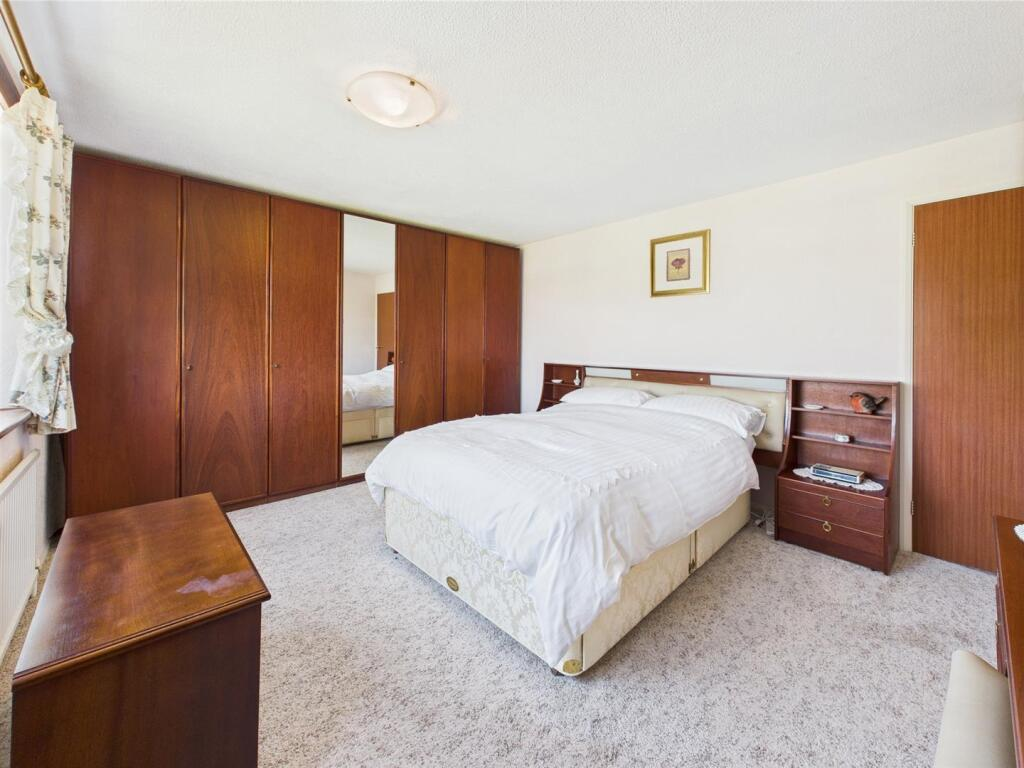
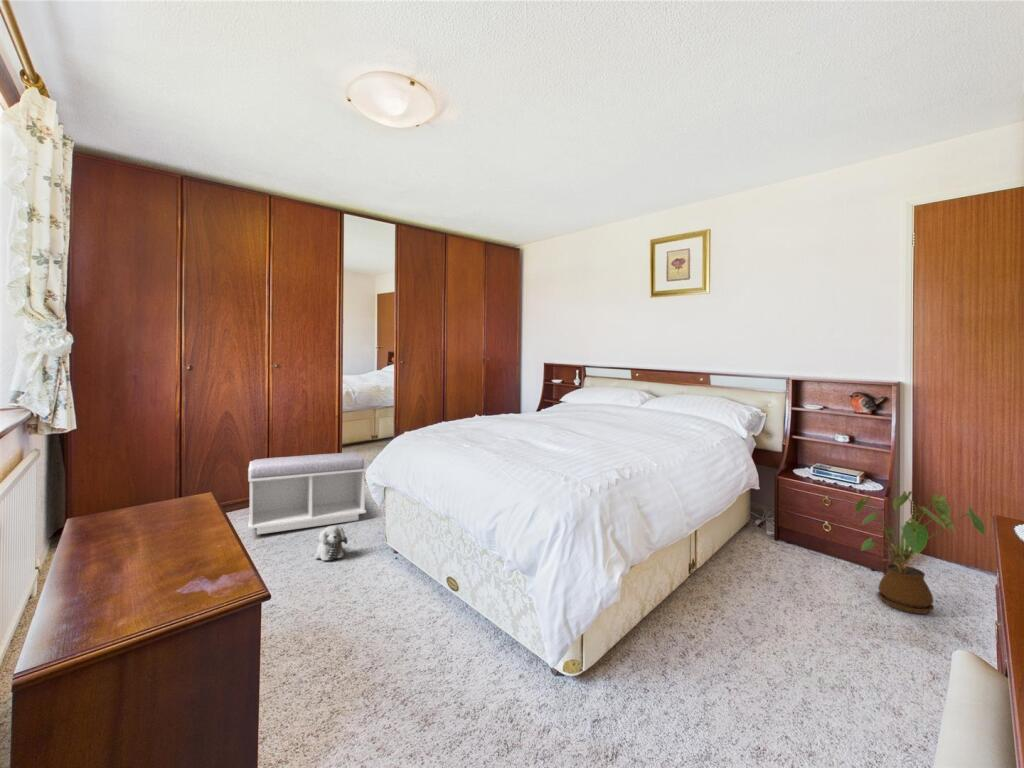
+ bench [247,451,367,535]
+ plush toy [314,525,348,561]
+ house plant [854,490,986,615]
